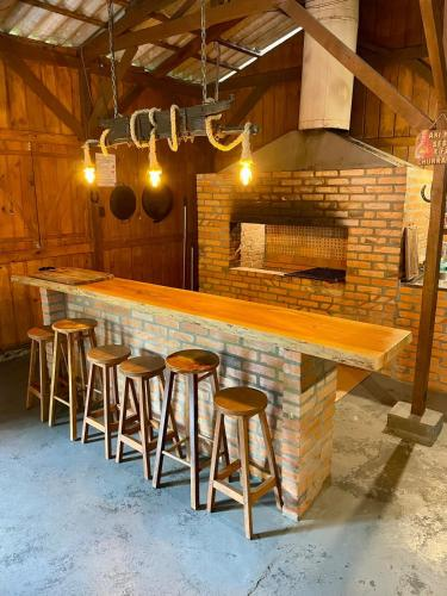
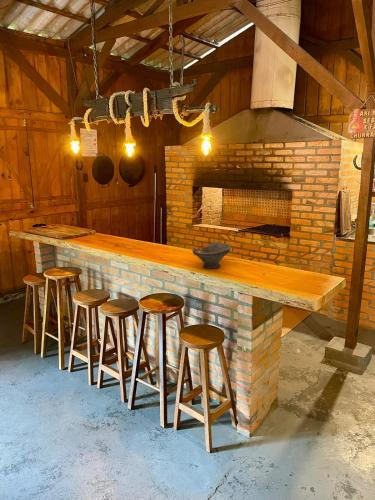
+ bowl [191,241,231,270]
